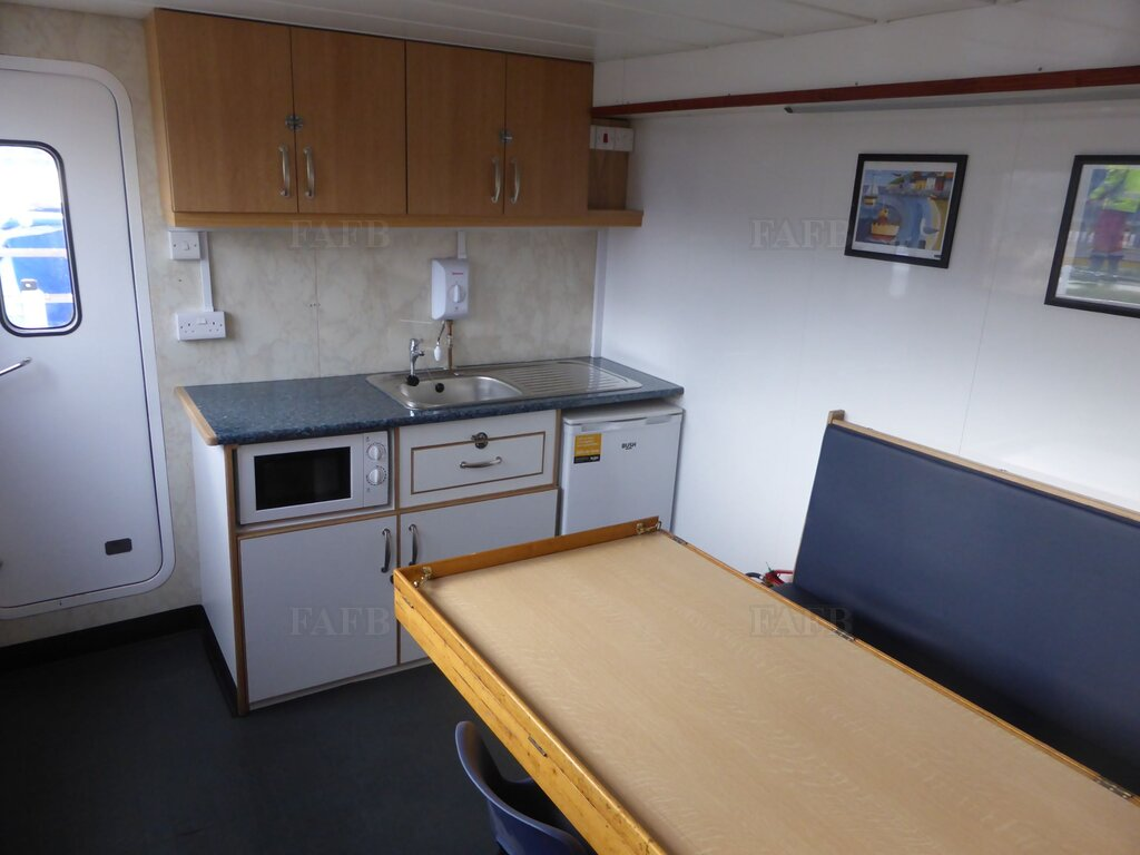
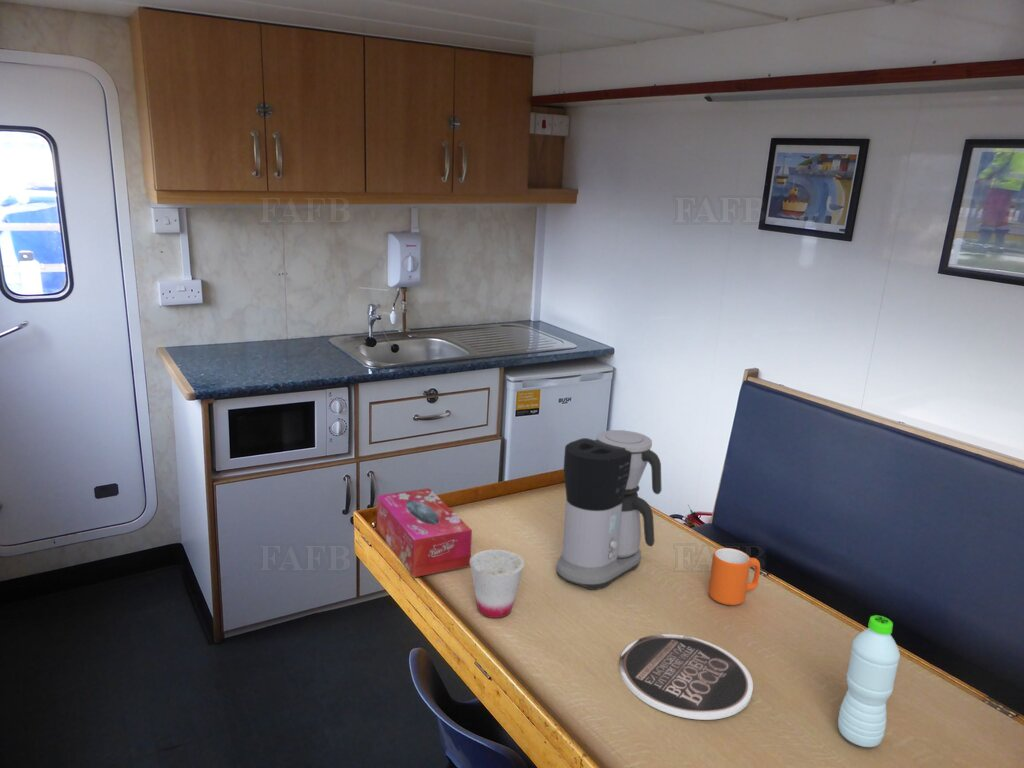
+ cup [469,549,525,619]
+ plate [619,633,754,721]
+ water bottle [837,614,901,748]
+ mug [707,547,761,606]
+ tissue box [376,487,473,578]
+ coffee maker [555,429,662,591]
